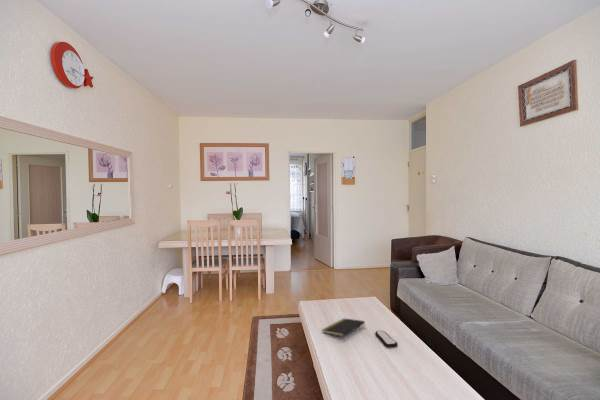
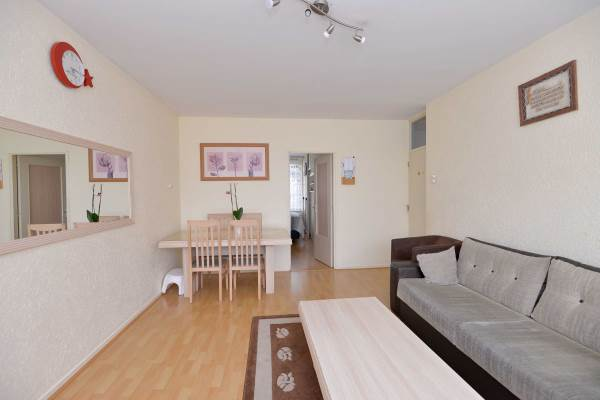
- remote control [374,330,399,349]
- notepad [321,317,366,337]
